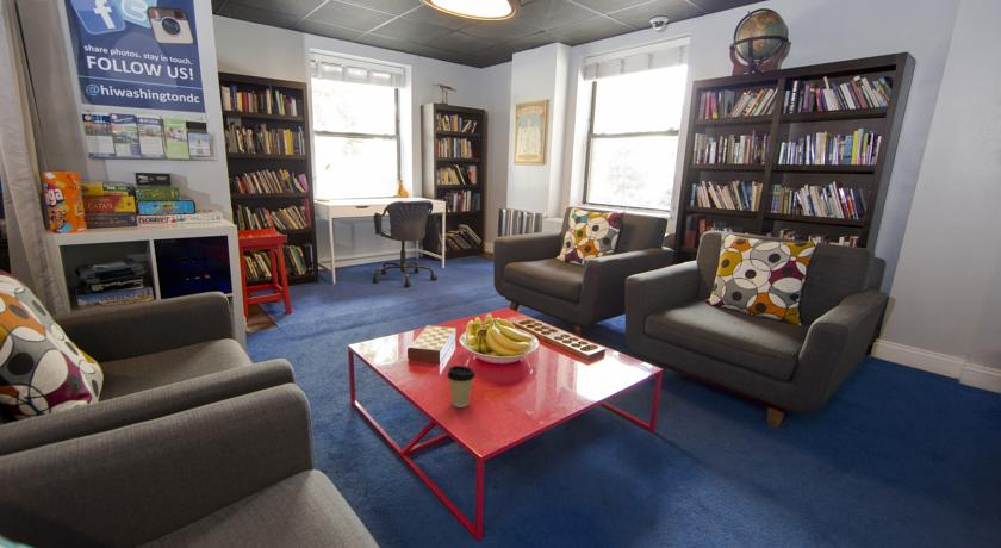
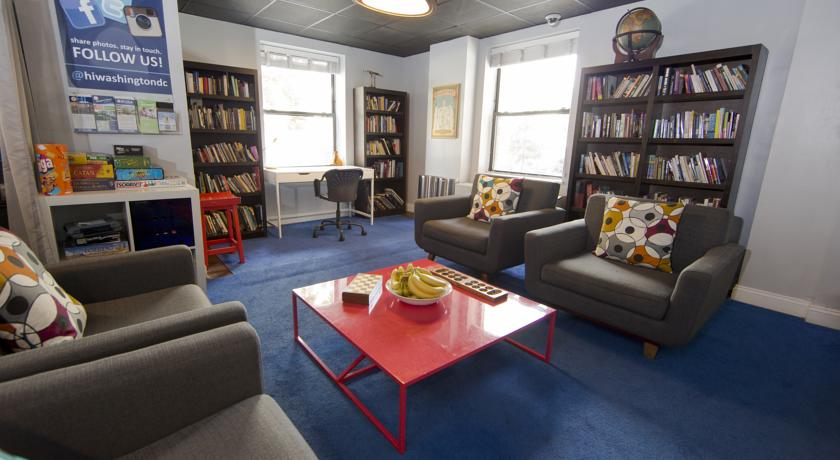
- coffee cup [446,365,477,409]
